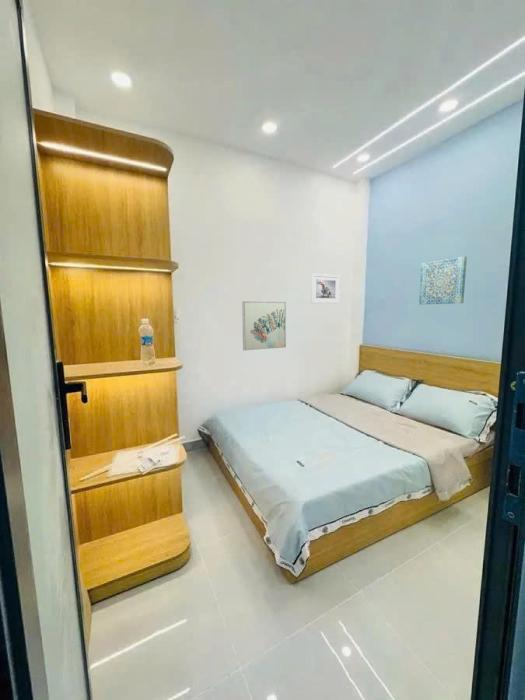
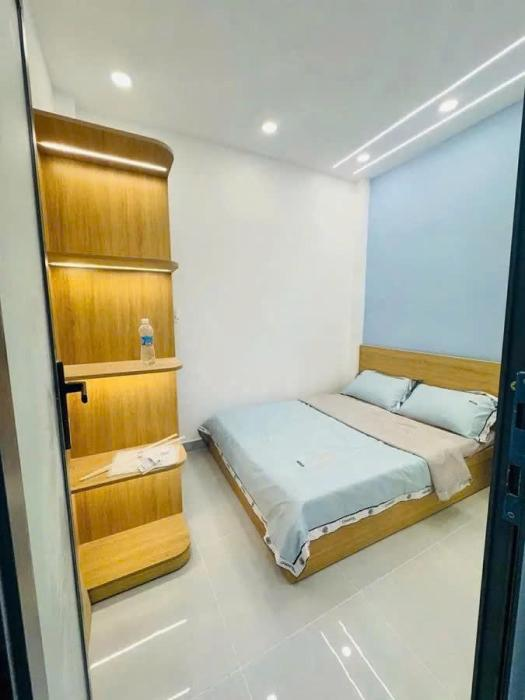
- wall art [418,255,468,306]
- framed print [310,273,341,304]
- wall art [241,300,287,351]
